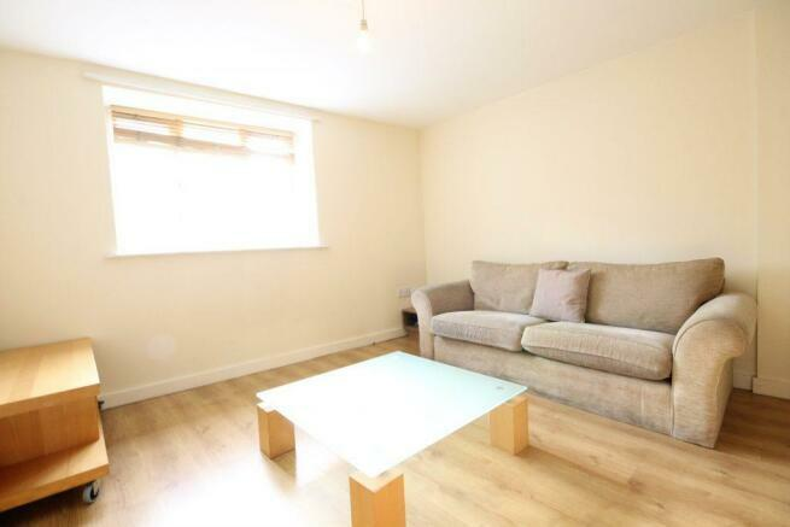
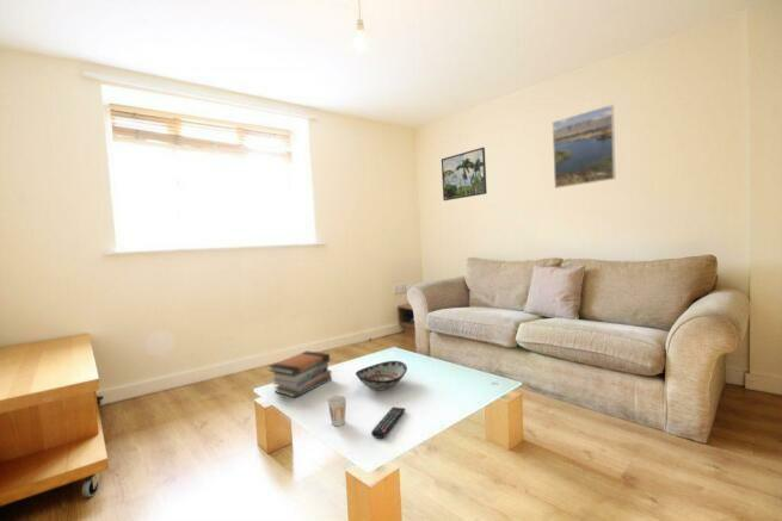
+ decorative bowl [355,360,408,391]
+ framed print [552,104,617,190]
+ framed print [441,147,488,201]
+ cup [326,393,347,427]
+ book stack [267,351,333,398]
+ remote control [370,405,407,440]
